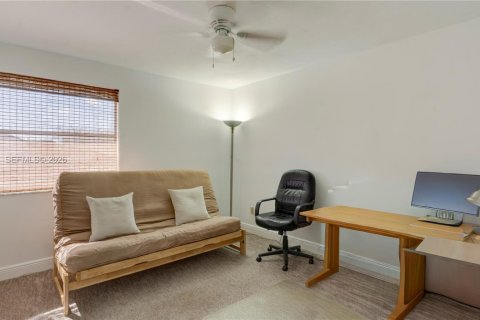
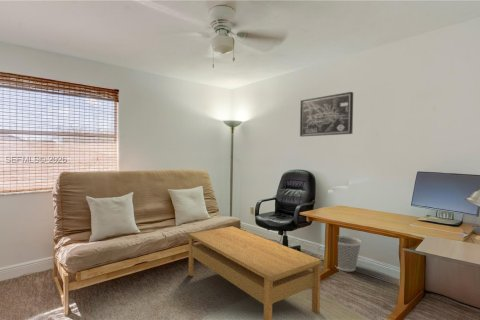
+ wall art [299,91,354,137]
+ coffee table [188,225,322,320]
+ wastebasket [335,235,362,272]
